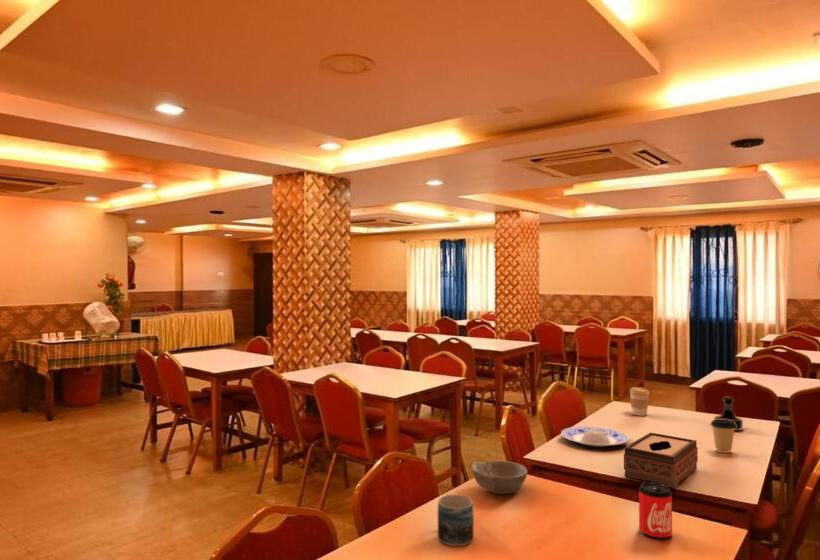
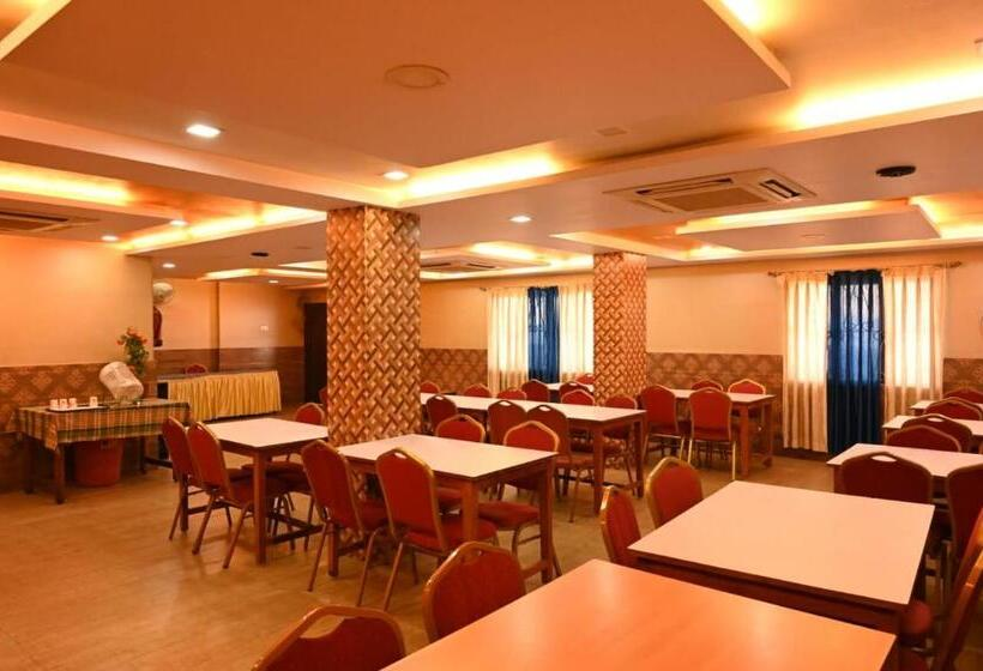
- tissue box [623,431,699,489]
- mug [437,492,475,547]
- tequila bottle [713,396,744,432]
- coffee cup [628,386,650,417]
- plate [560,425,630,448]
- coffee cup [709,419,736,454]
- can [638,482,673,540]
- bowl [471,460,528,495]
